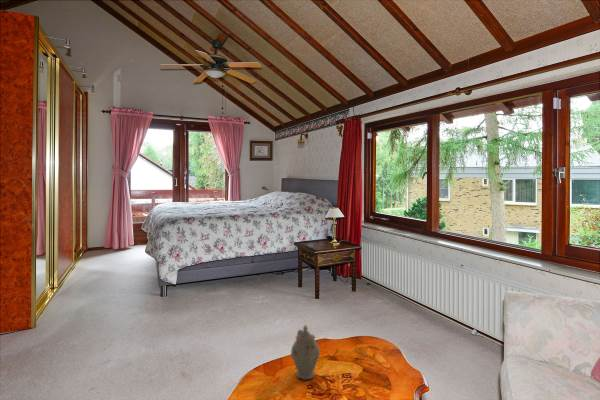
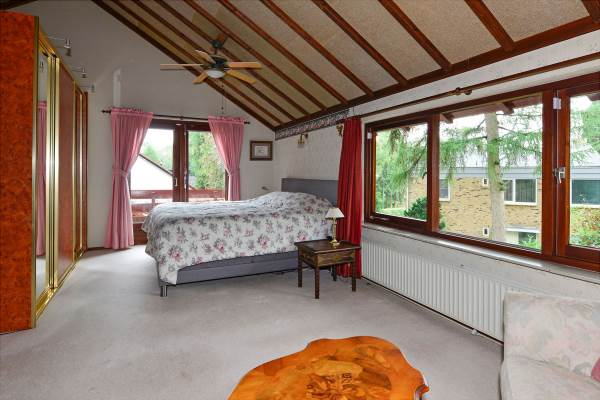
- chinaware [290,324,321,381]
